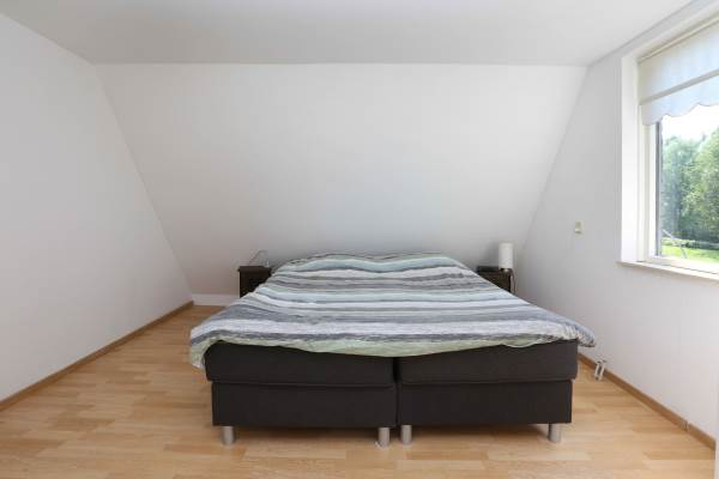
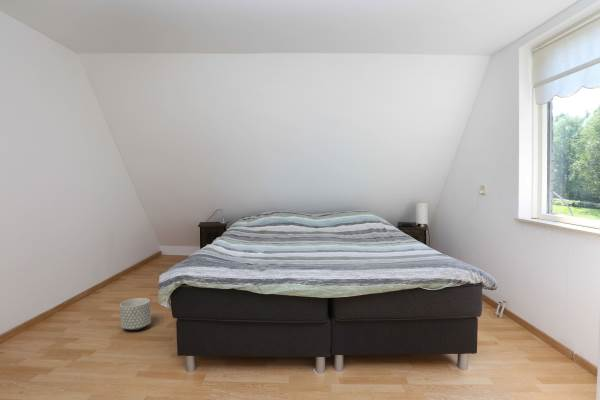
+ planter [119,297,152,331]
